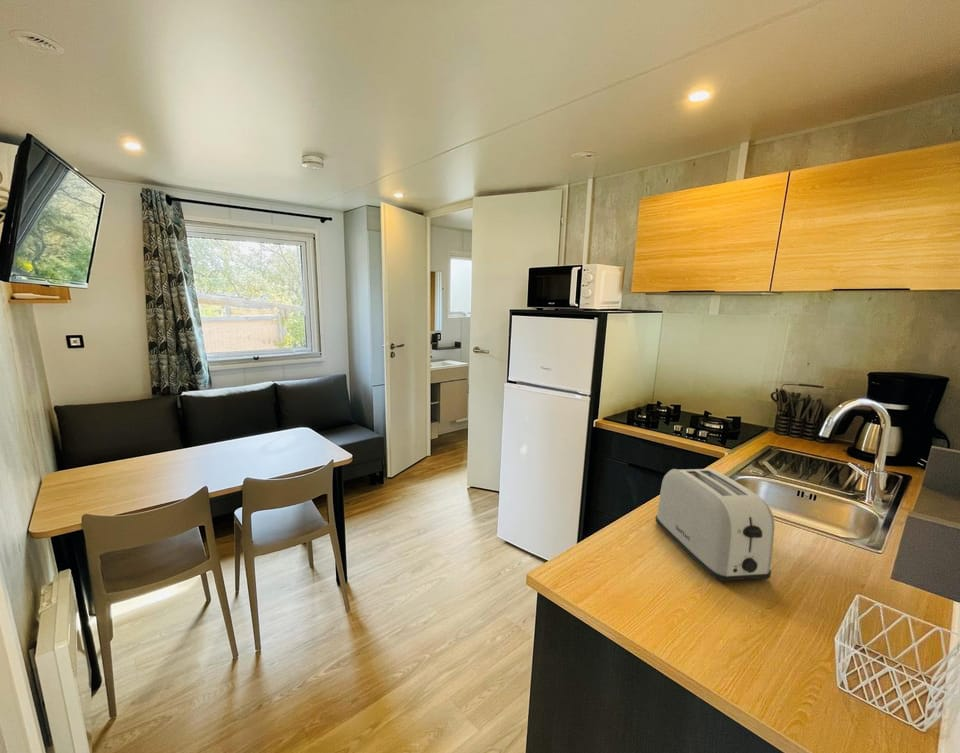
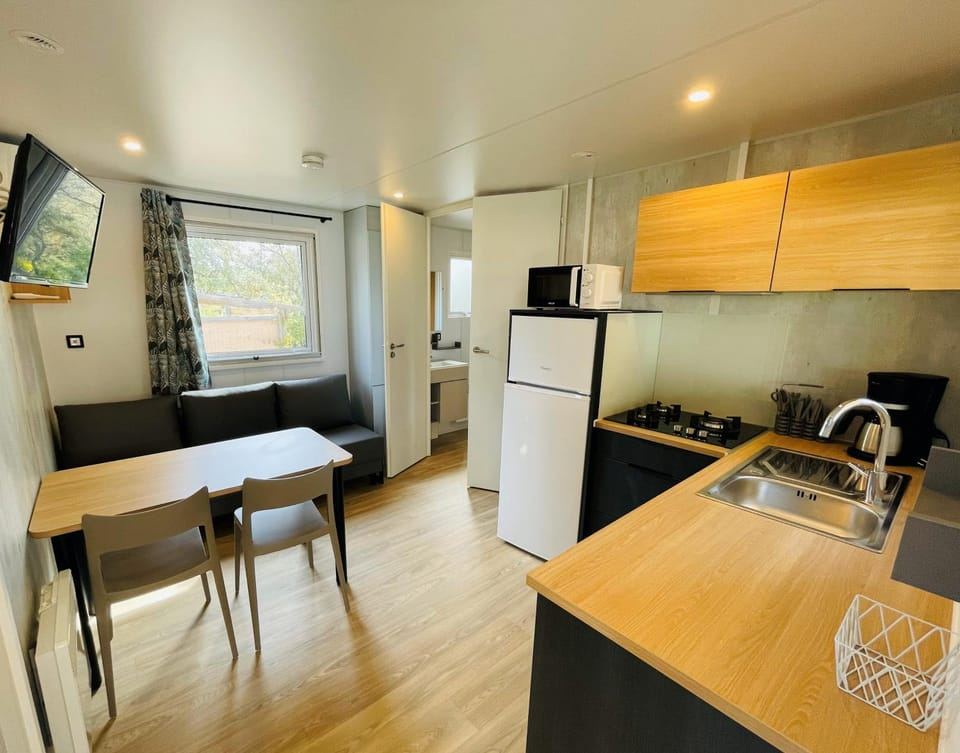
- toaster [654,467,775,582]
